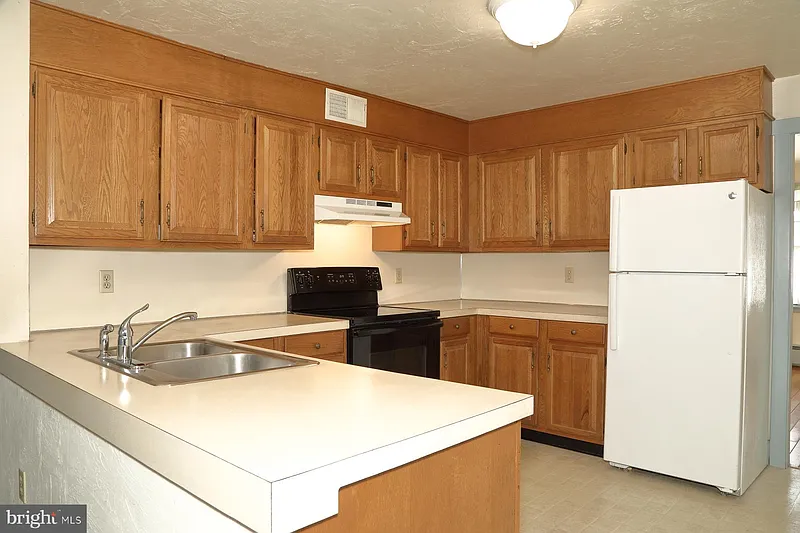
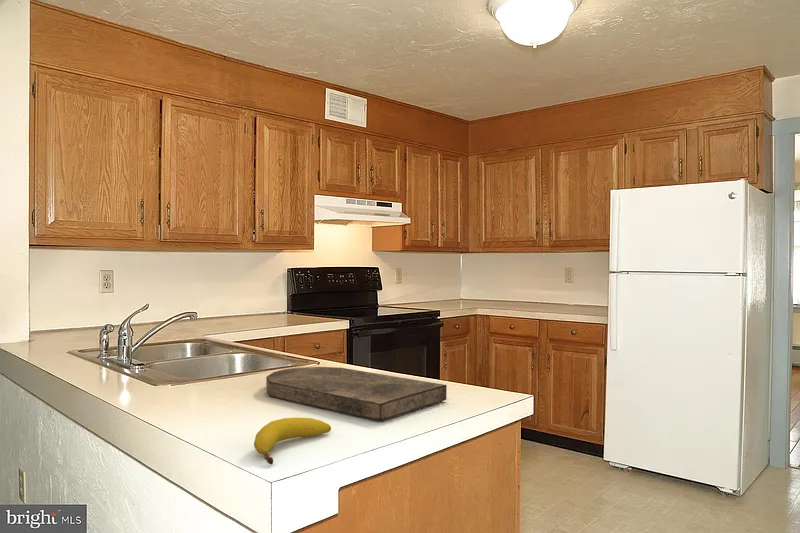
+ cutting board [265,366,448,422]
+ fruit [253,416,332,465]
